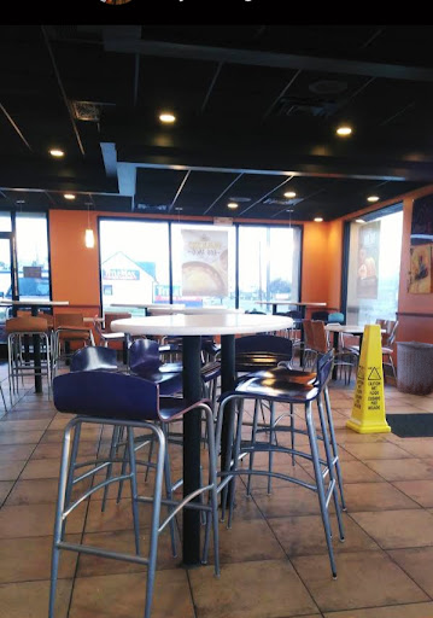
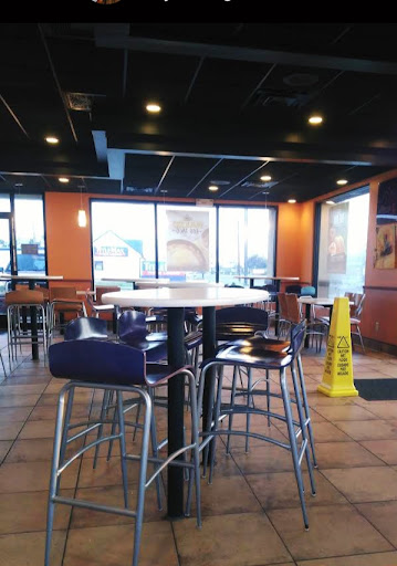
- trash can [394,339,433,396]
